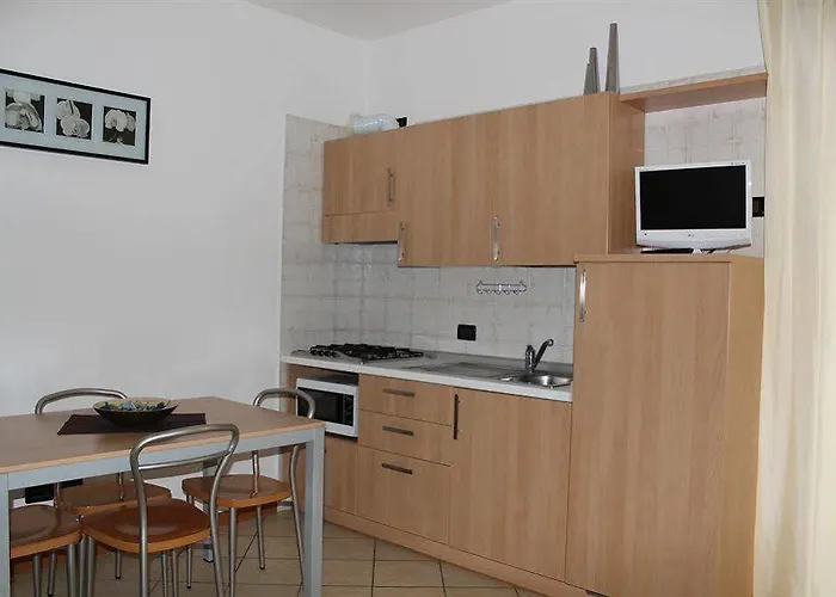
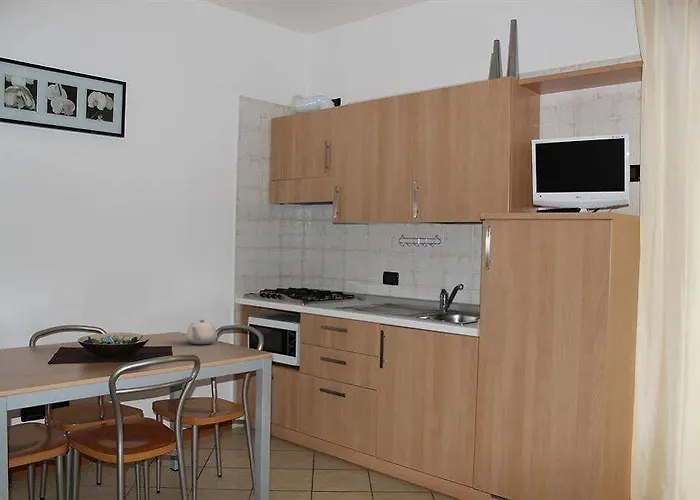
+ teapot [185,318,218,345]
